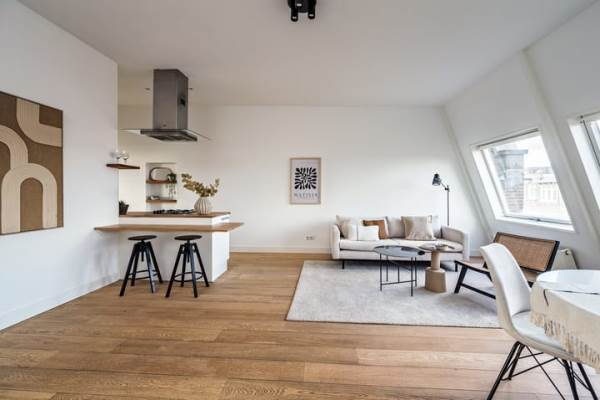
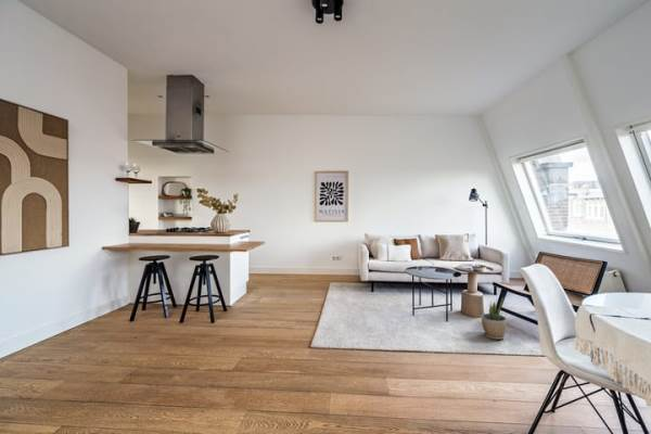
+ potted plant [480,296,508,341]
